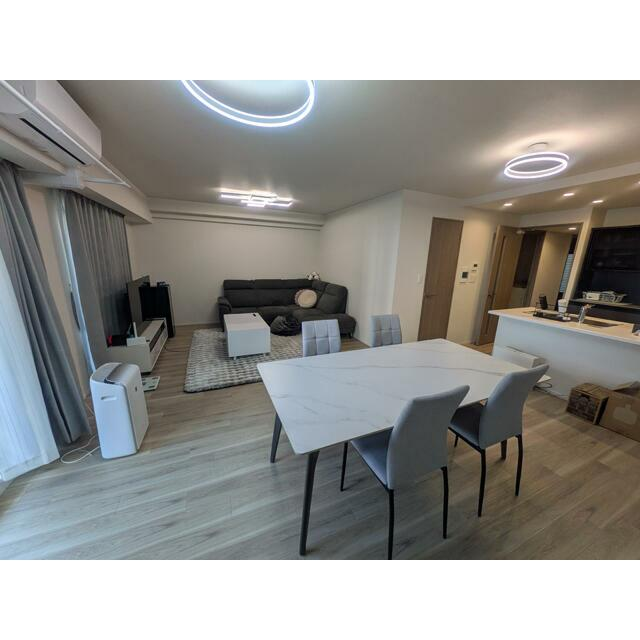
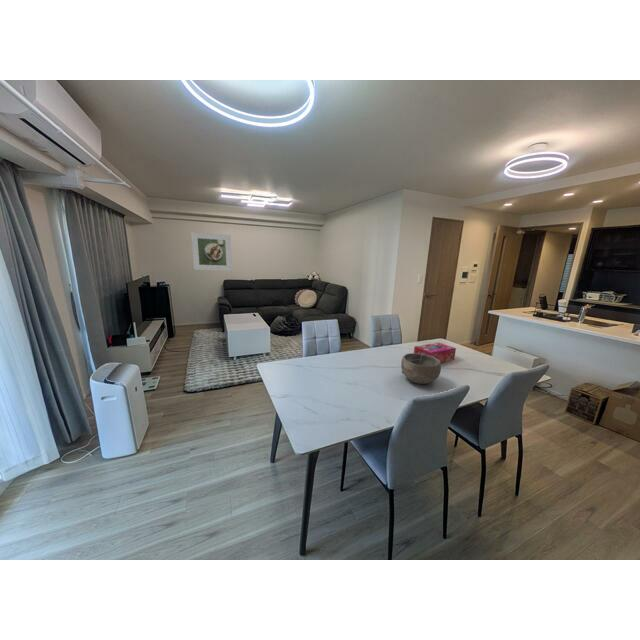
+ bowl [400,352,442,385]
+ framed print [190,231,233,272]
+ tissue box [413,342,457,364]
